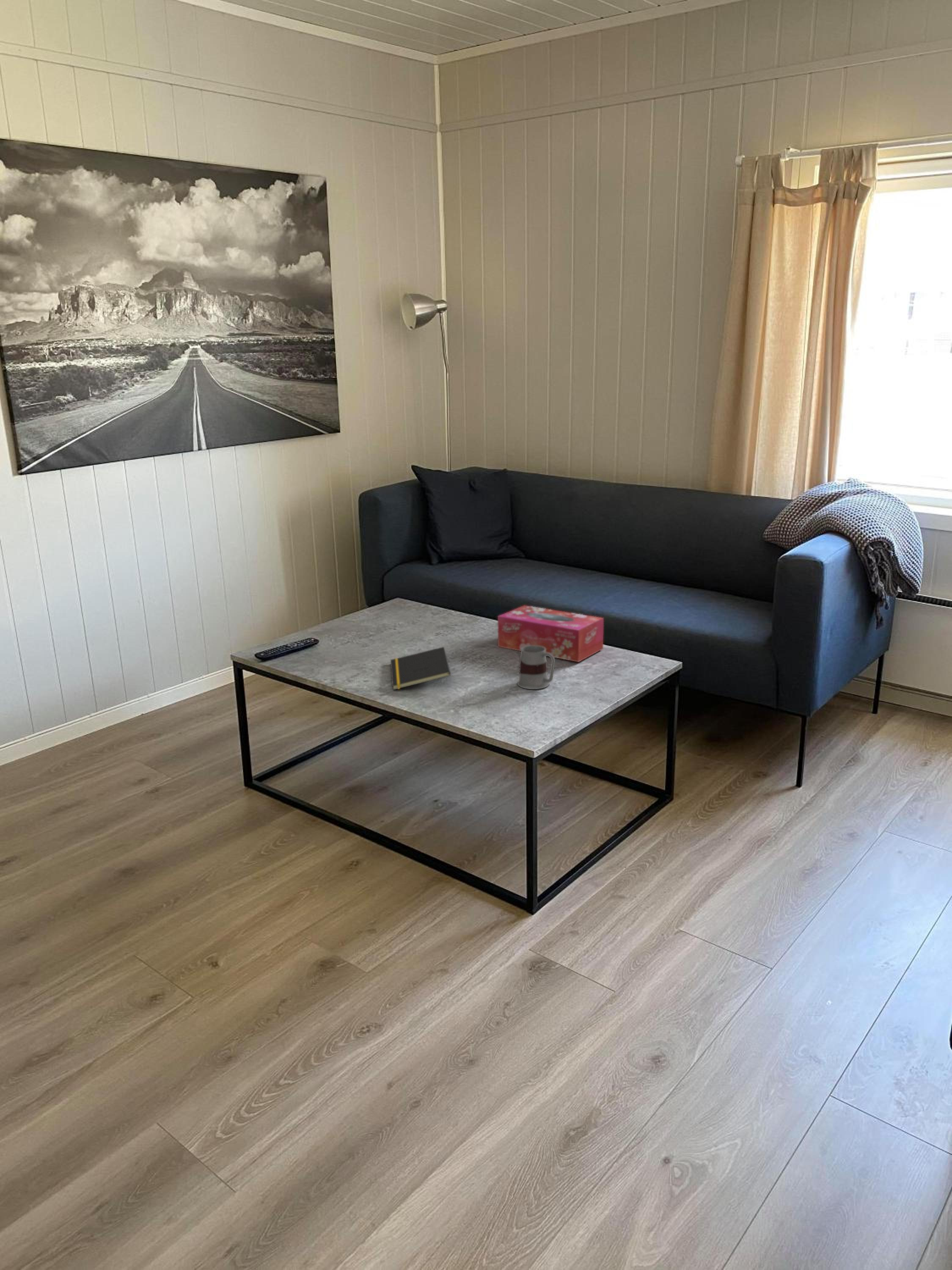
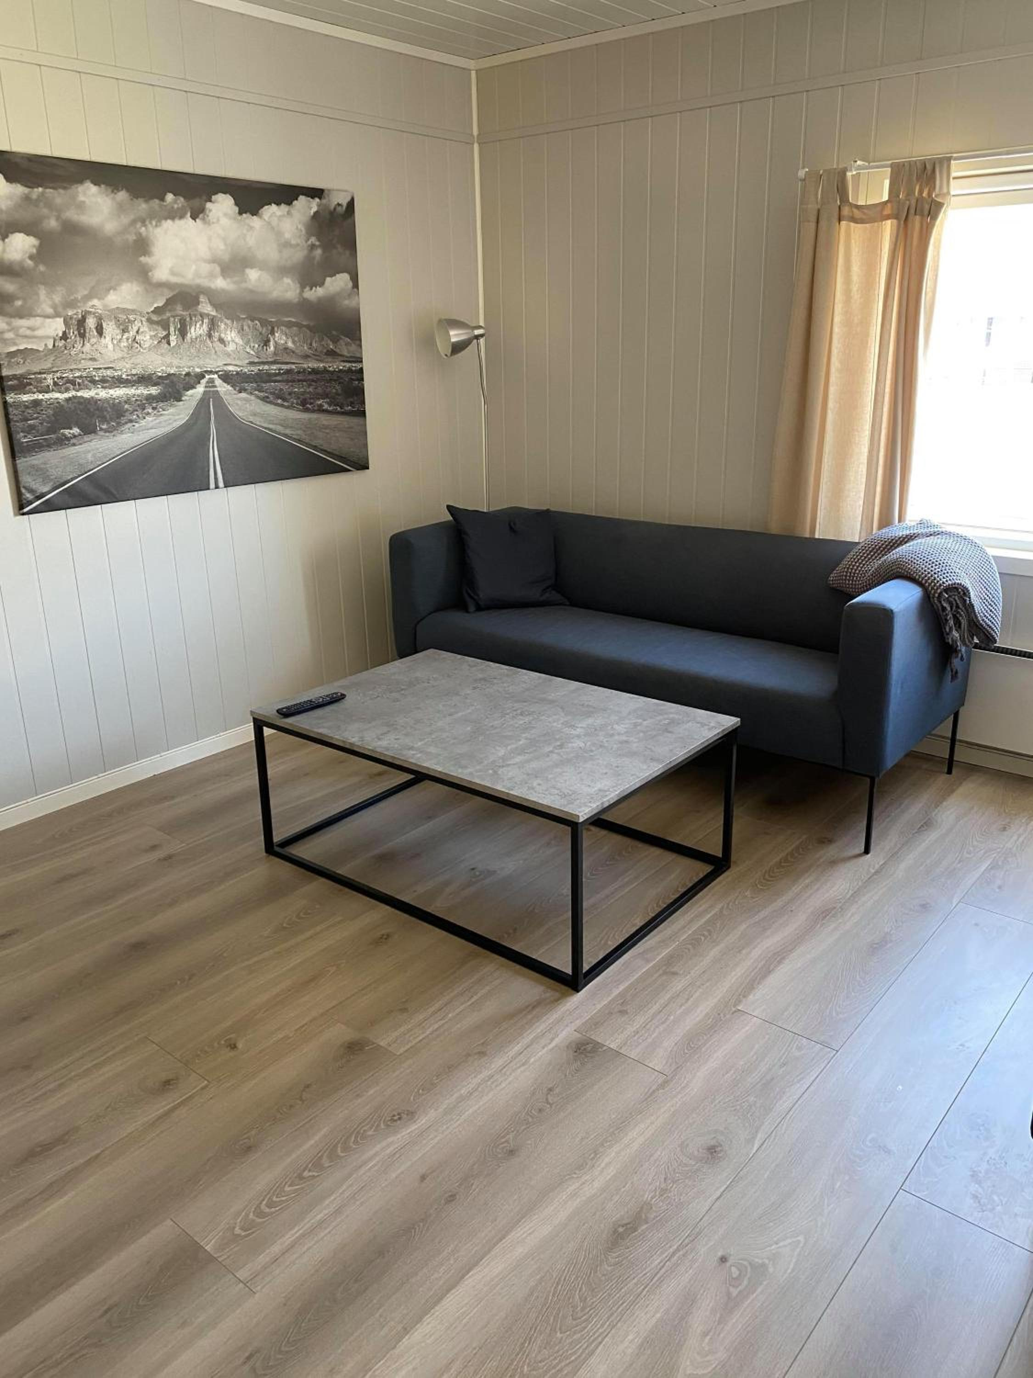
- notepad [390,646,451,690]
- mug [517,646,556,690]
- tissue box [497,605,604,663]
